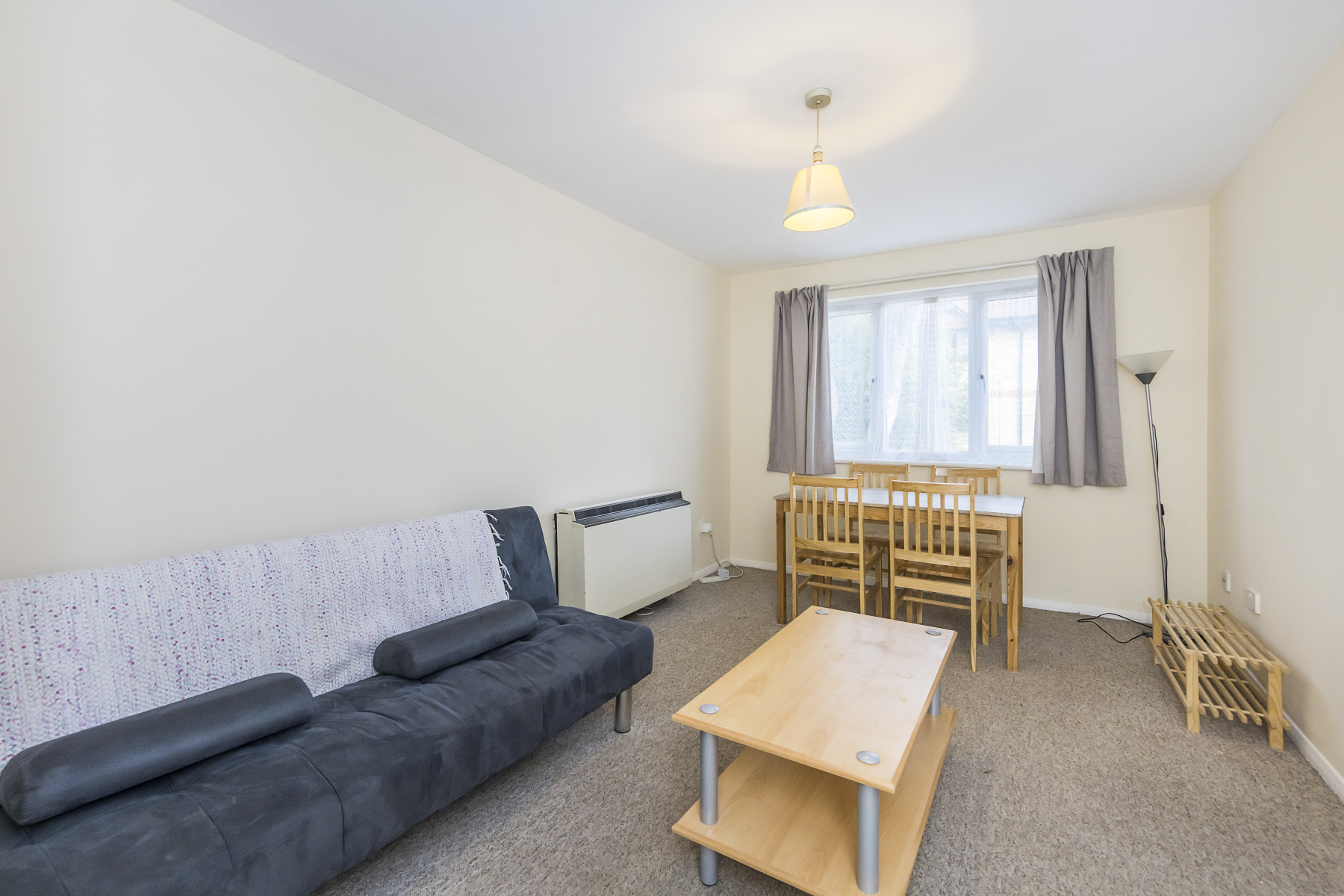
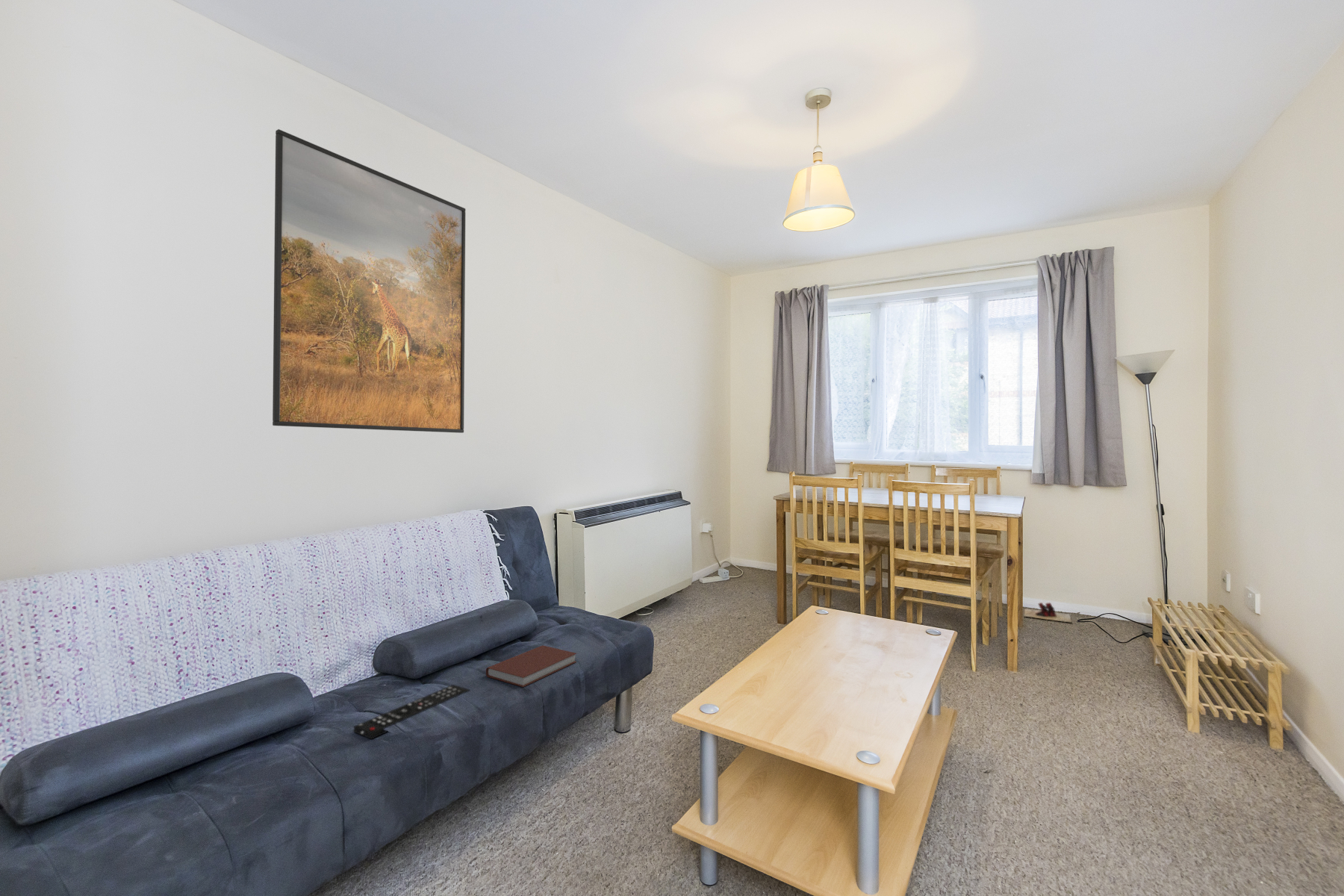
+ book [485,644,577,688]
+ remote control [353,684,470,740]
+ slippers [1023,602,1072,623]
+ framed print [272,128,466,434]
